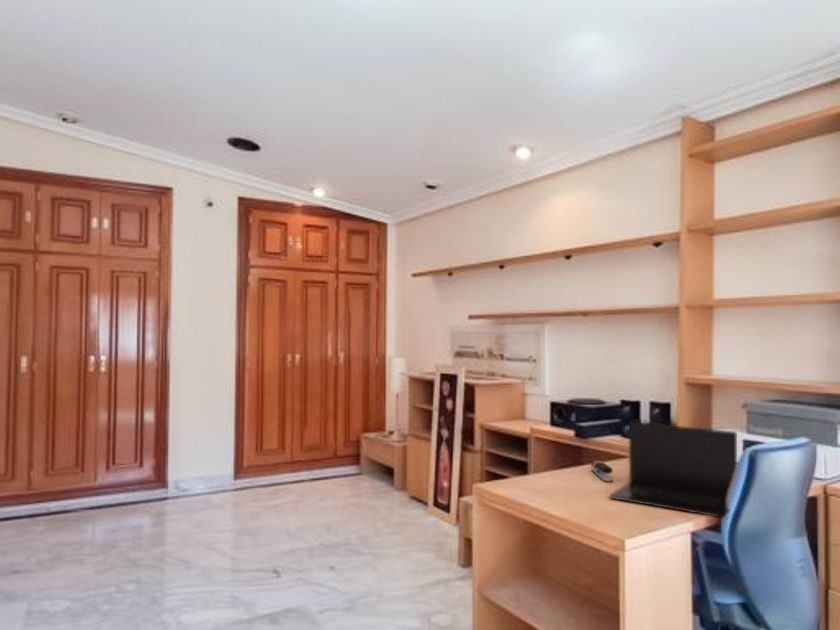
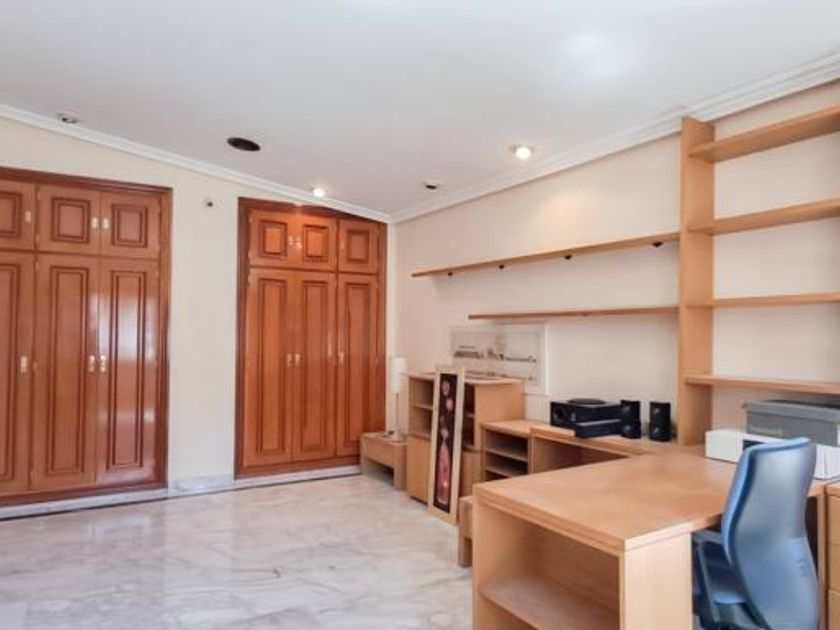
- laptop [608,421,738,519]
- stapler [590,459,614,483]
